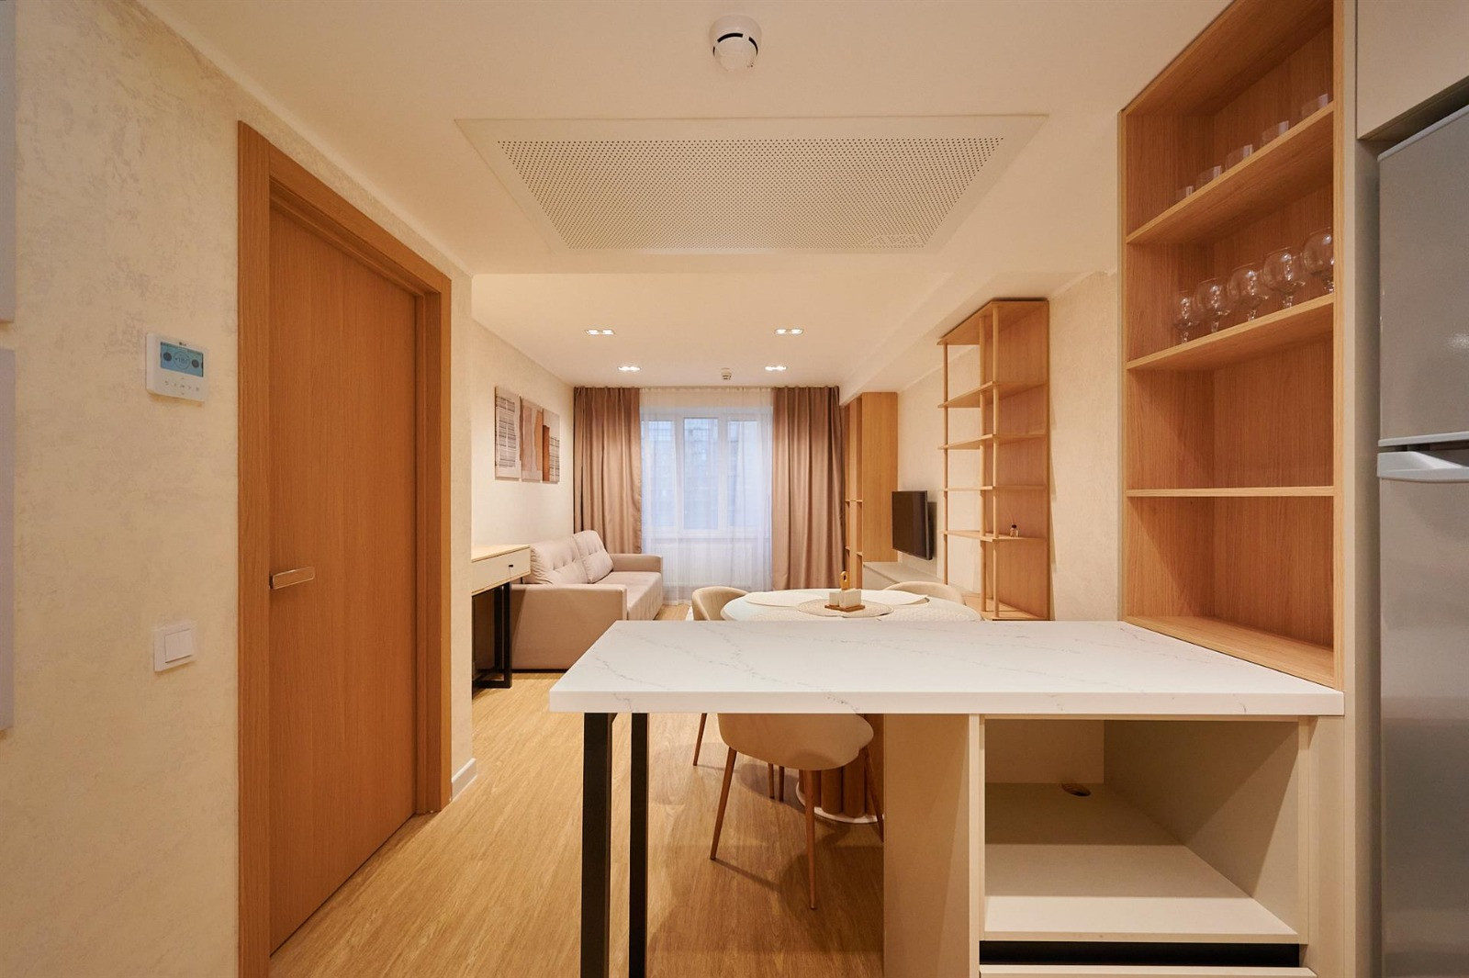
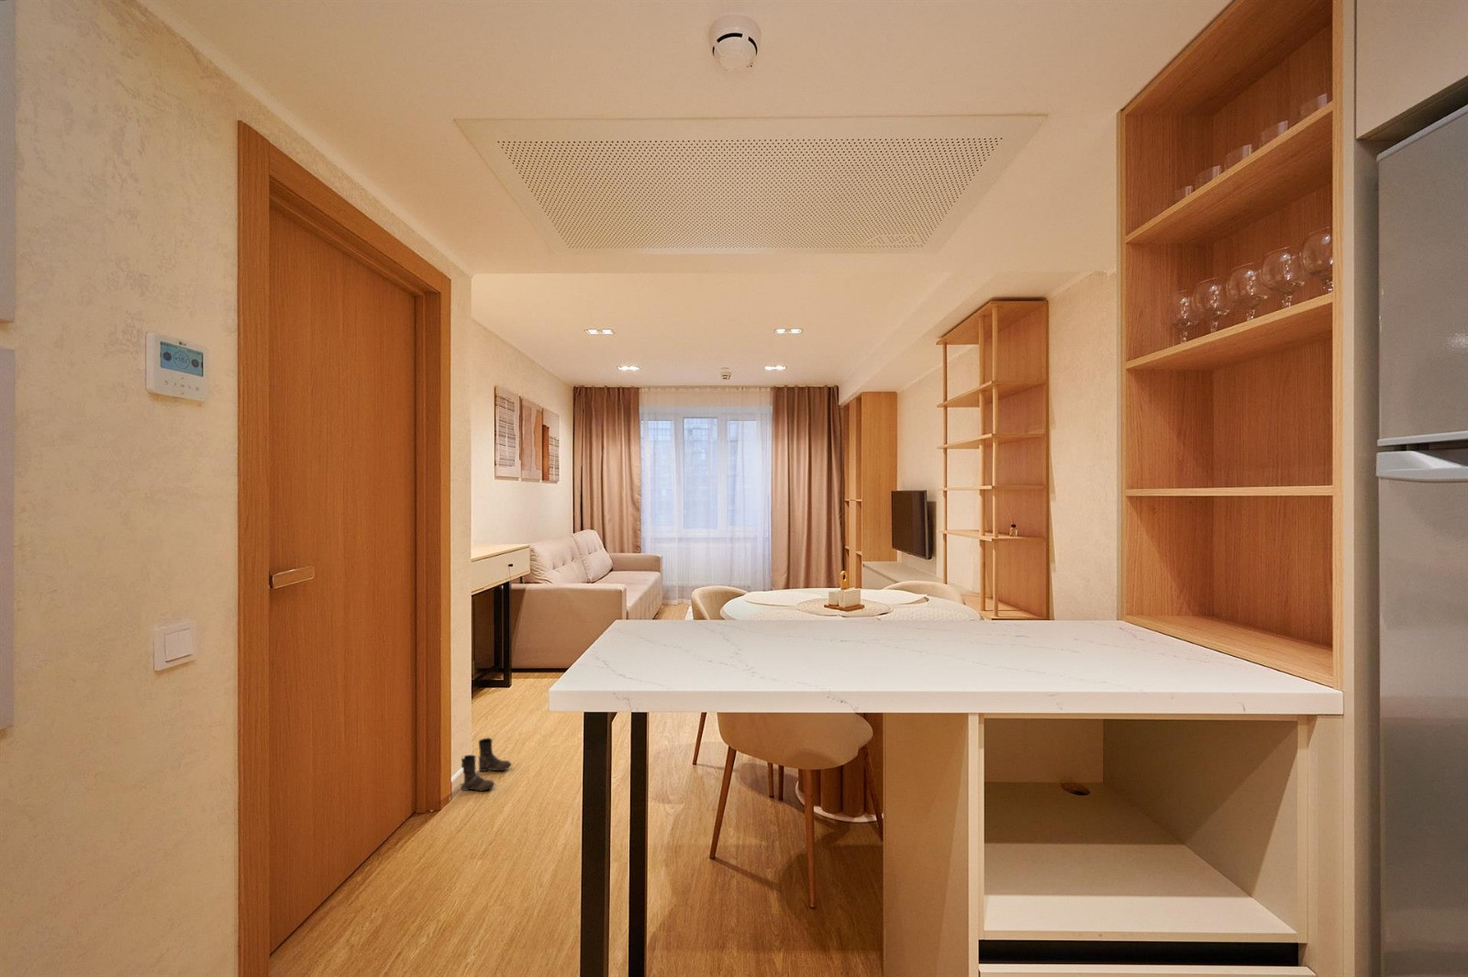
+ boots [460,737,513,792]
